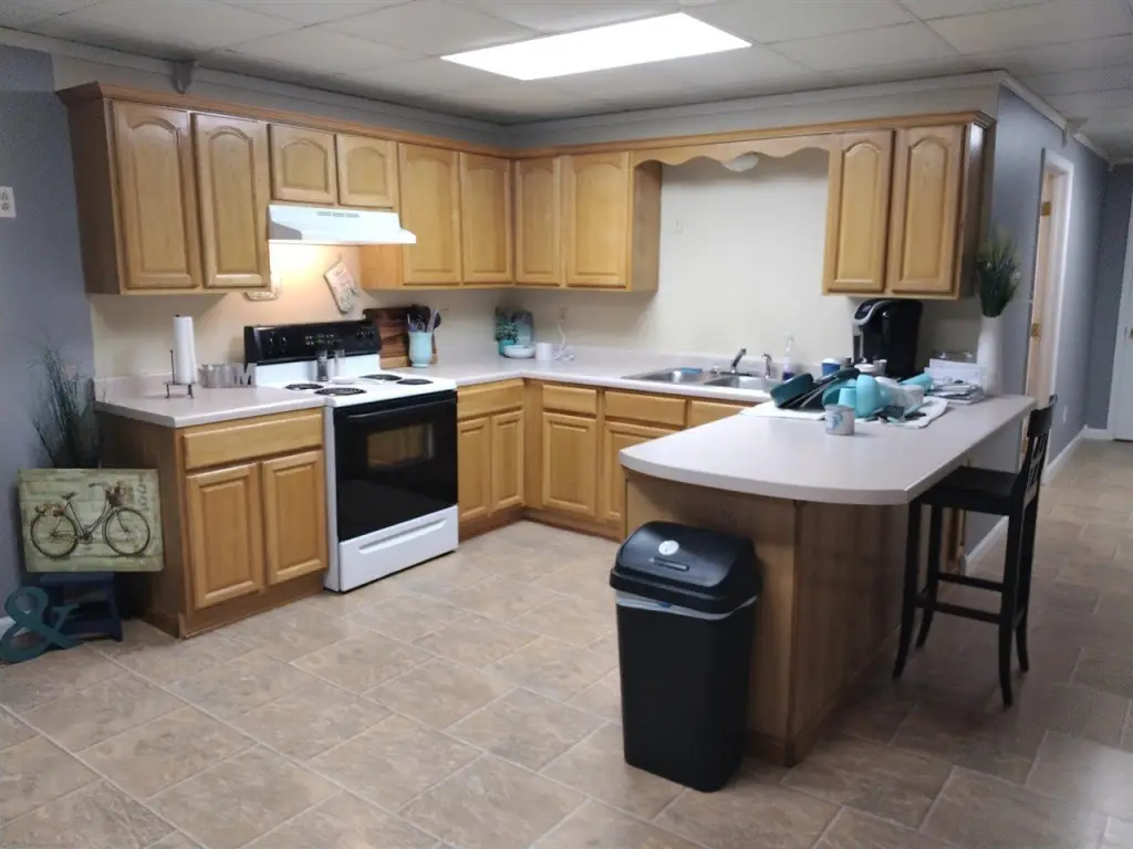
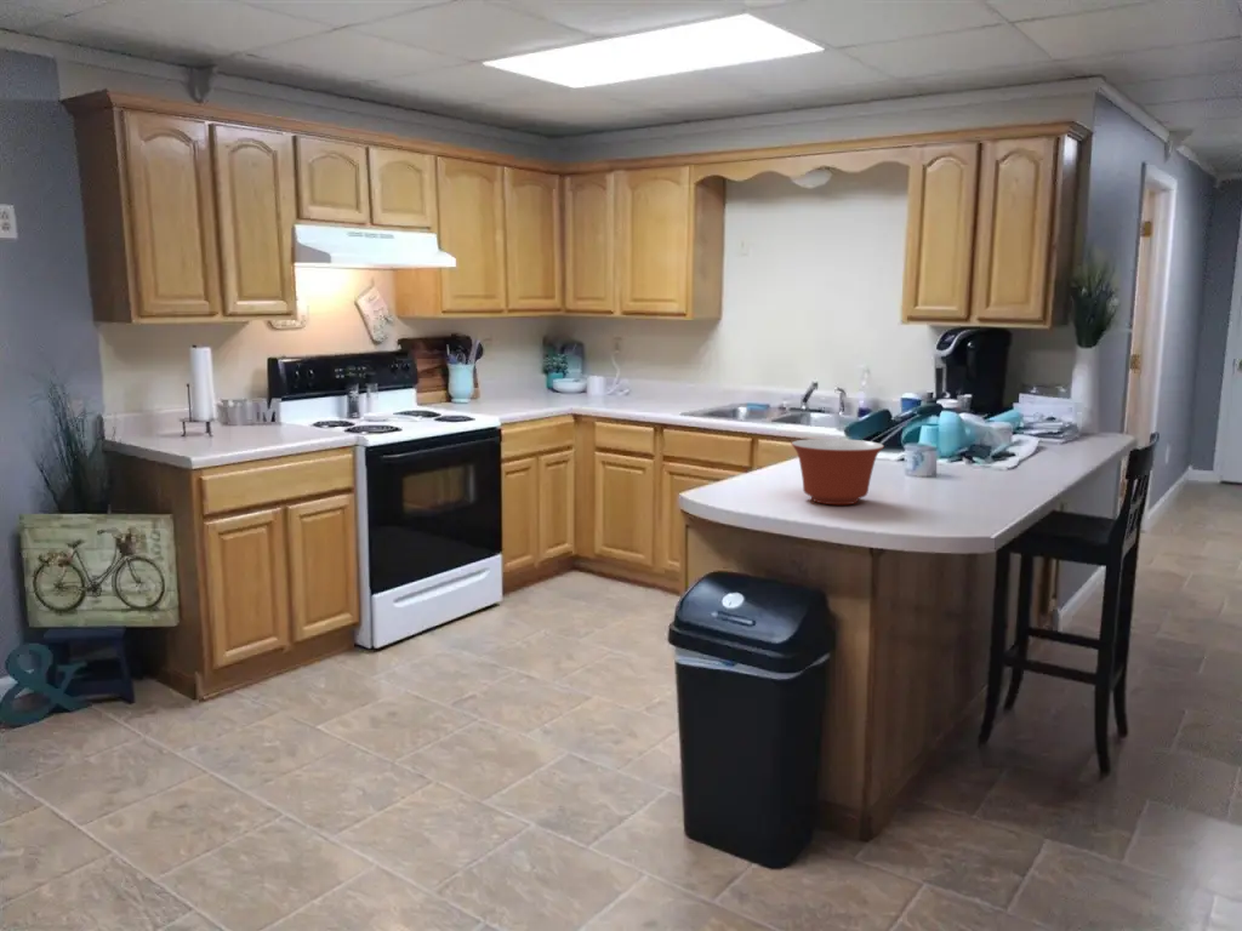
+ mixing bowl [790,438,885,506]
